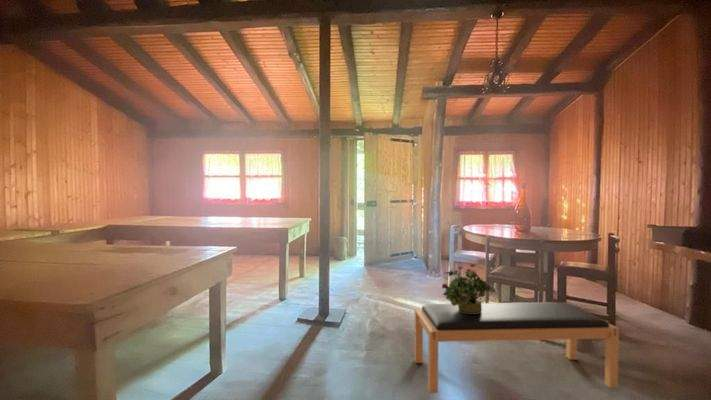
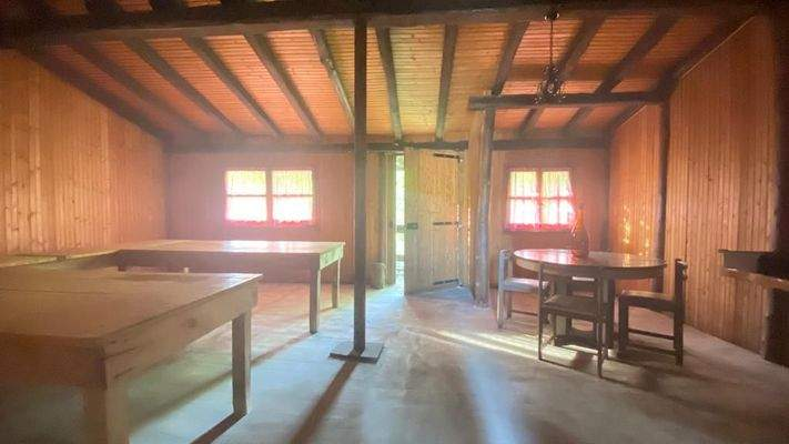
- potted plant [441,263,493,313]
- bench [413,301,620,394]
